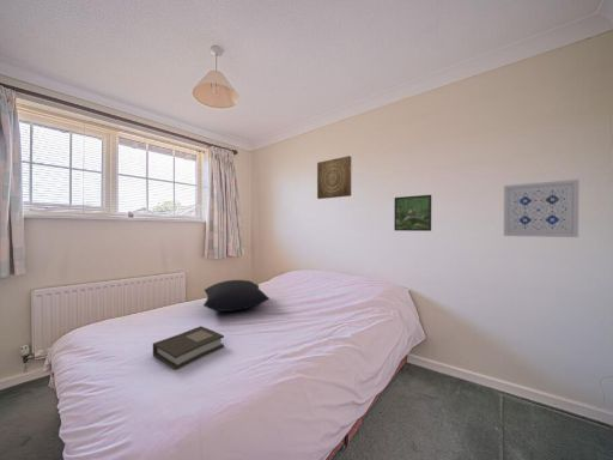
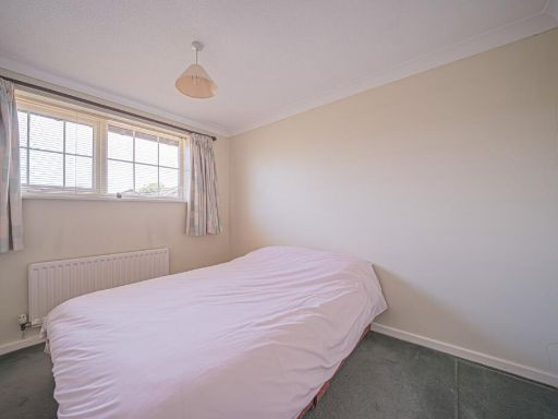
- book [152,325,225,370]
- pillow [202,279,271,313]
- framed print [393,194,432,232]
- wall art [503,178,579,238]
- wall art [316,155,352,200]
